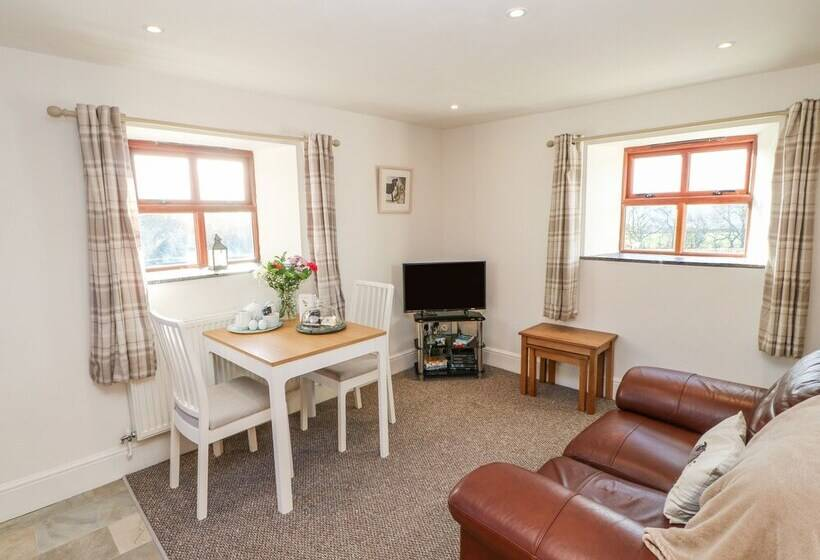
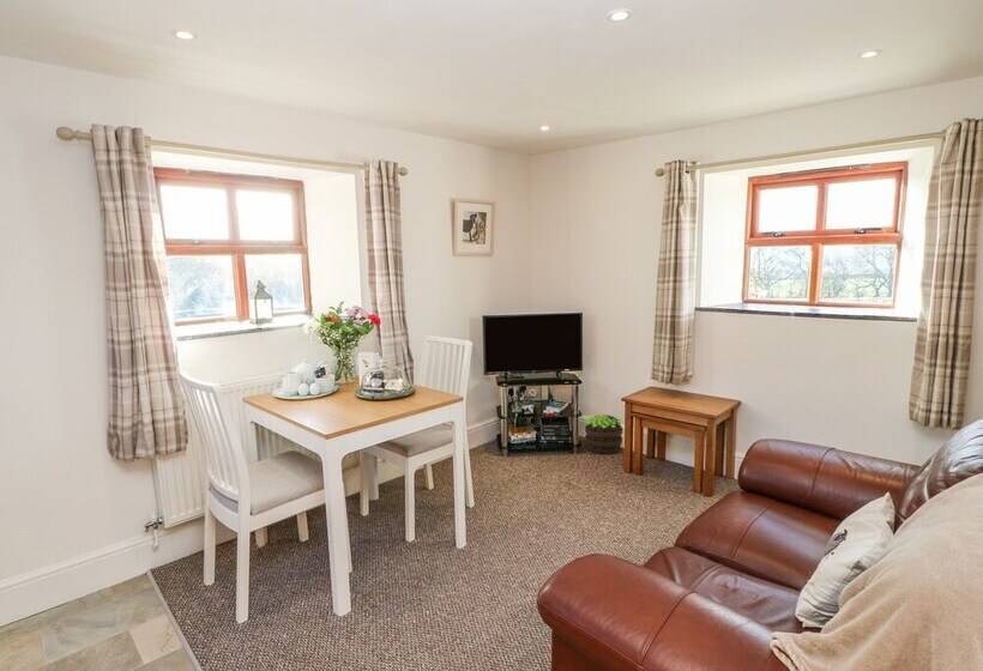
+ potted plant [584,413,625,455]
